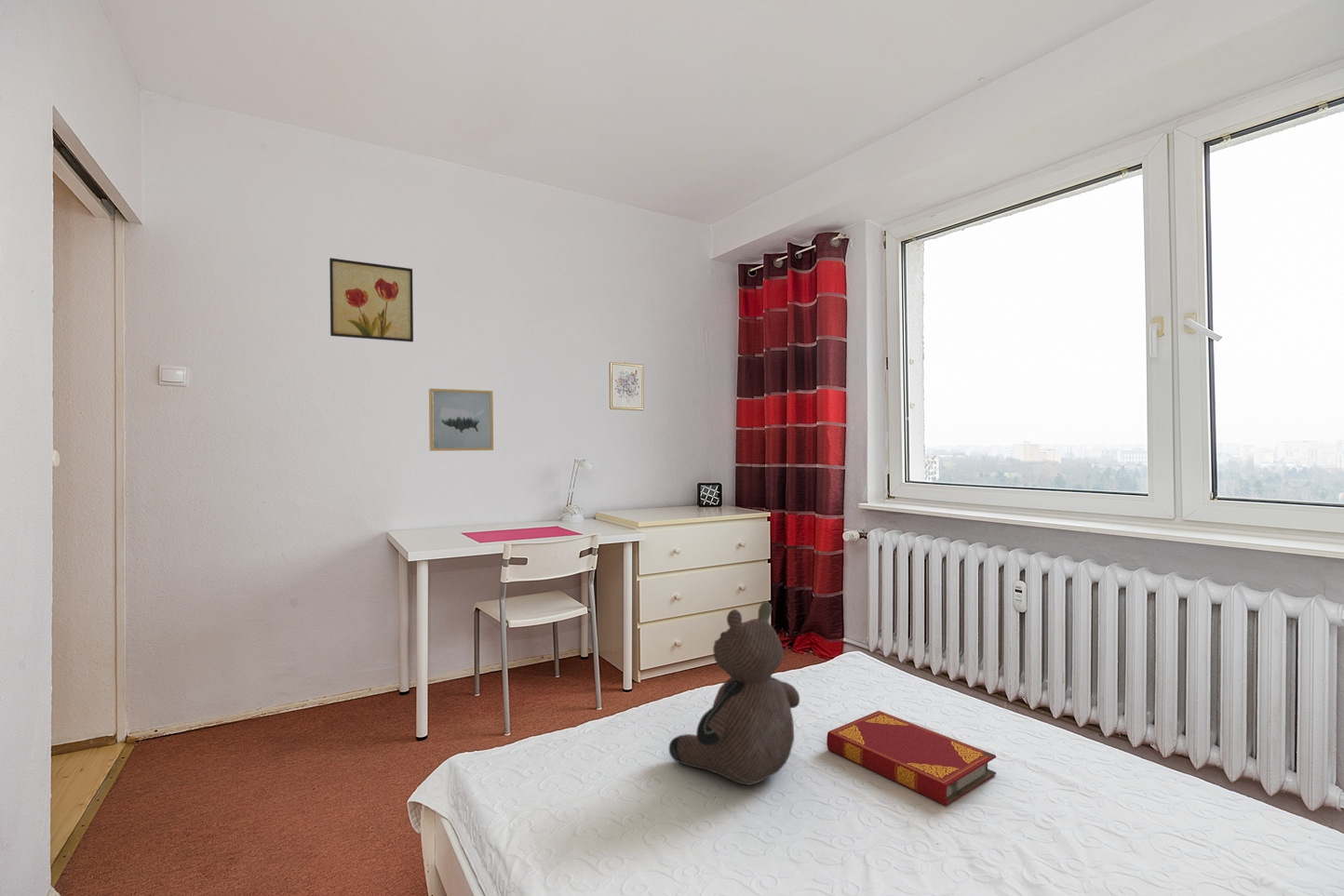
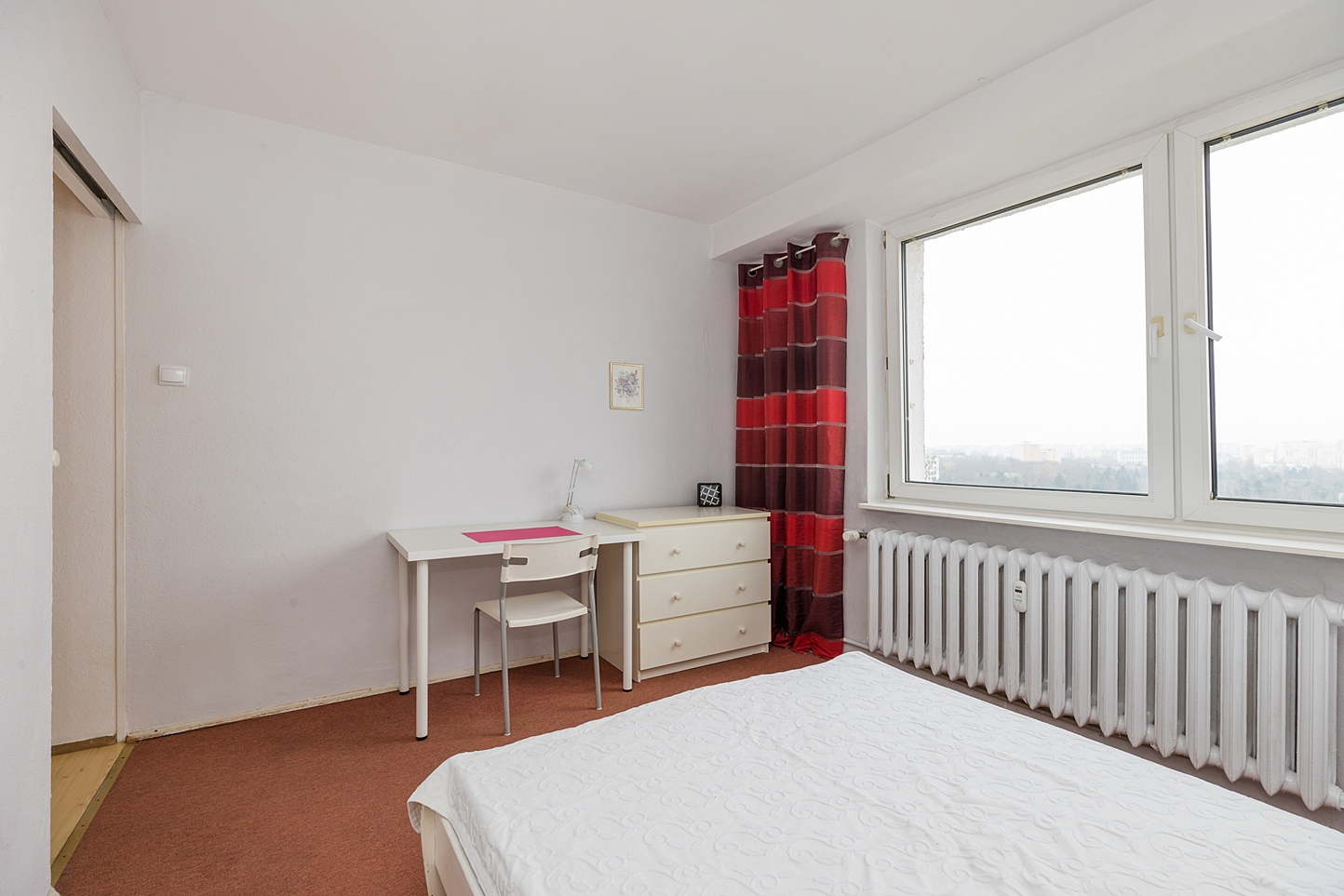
- wall art [329,257,414,343]
- hardback book [826,710,997,807]
- wall art [428,388,494,452]
- teddy bear [668,600,800,786]
